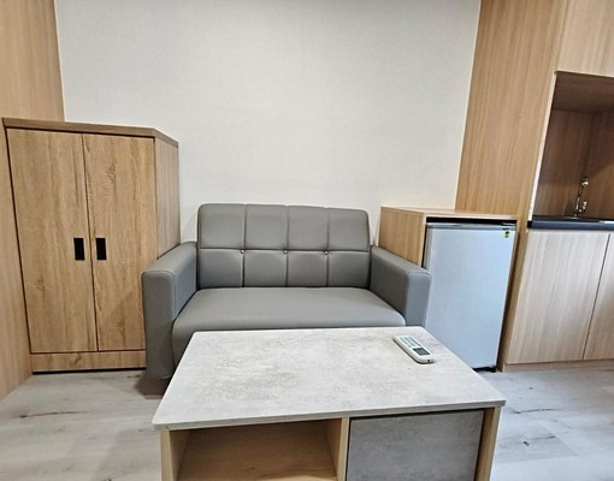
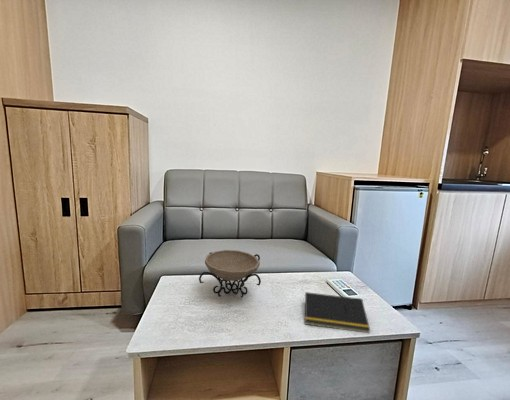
+ notepad [302,291,371,334]
+ decorative bowl [198,249,262,298]
